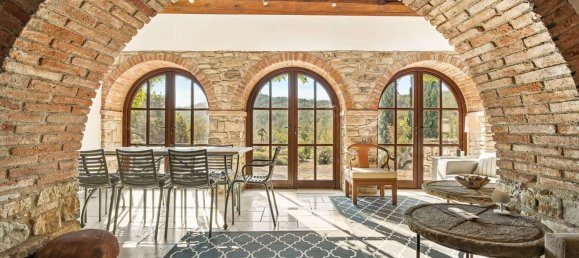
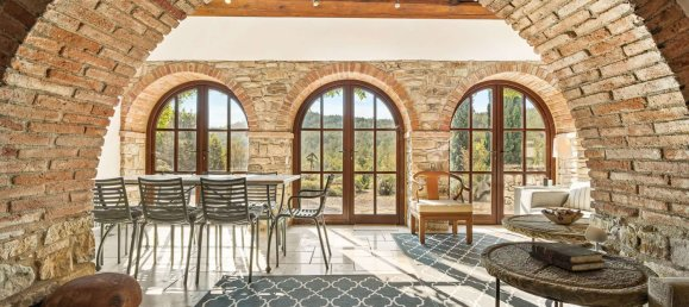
+ book [528,240,607,272]
